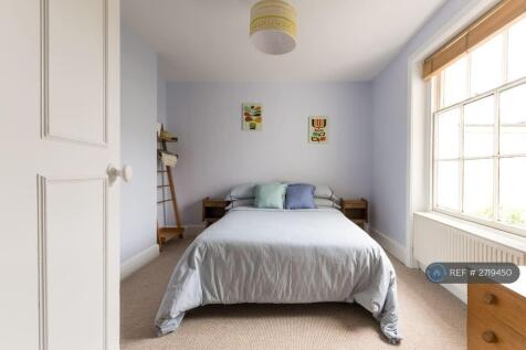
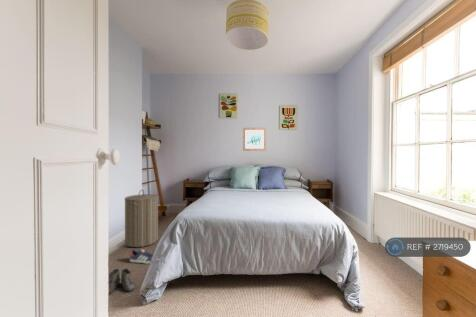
+ laundry hamper [124,189,159,248]
+ sneaker [129,247,154,265]
+ wall art [242,127,267,152]
+ boots [108,267,136,295]
